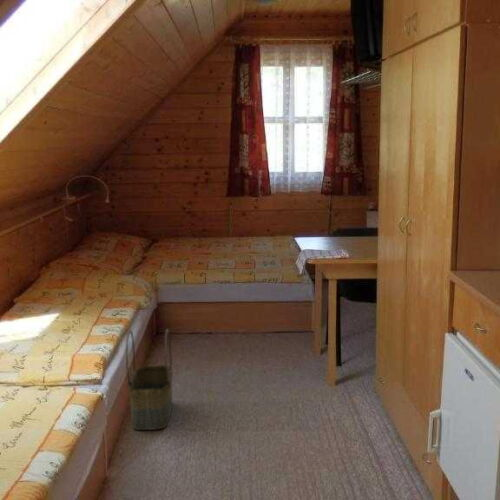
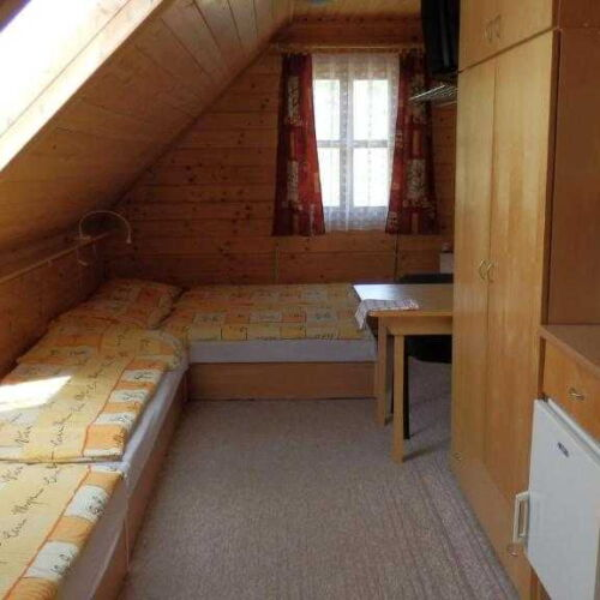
- basket [125,328,174,431]
